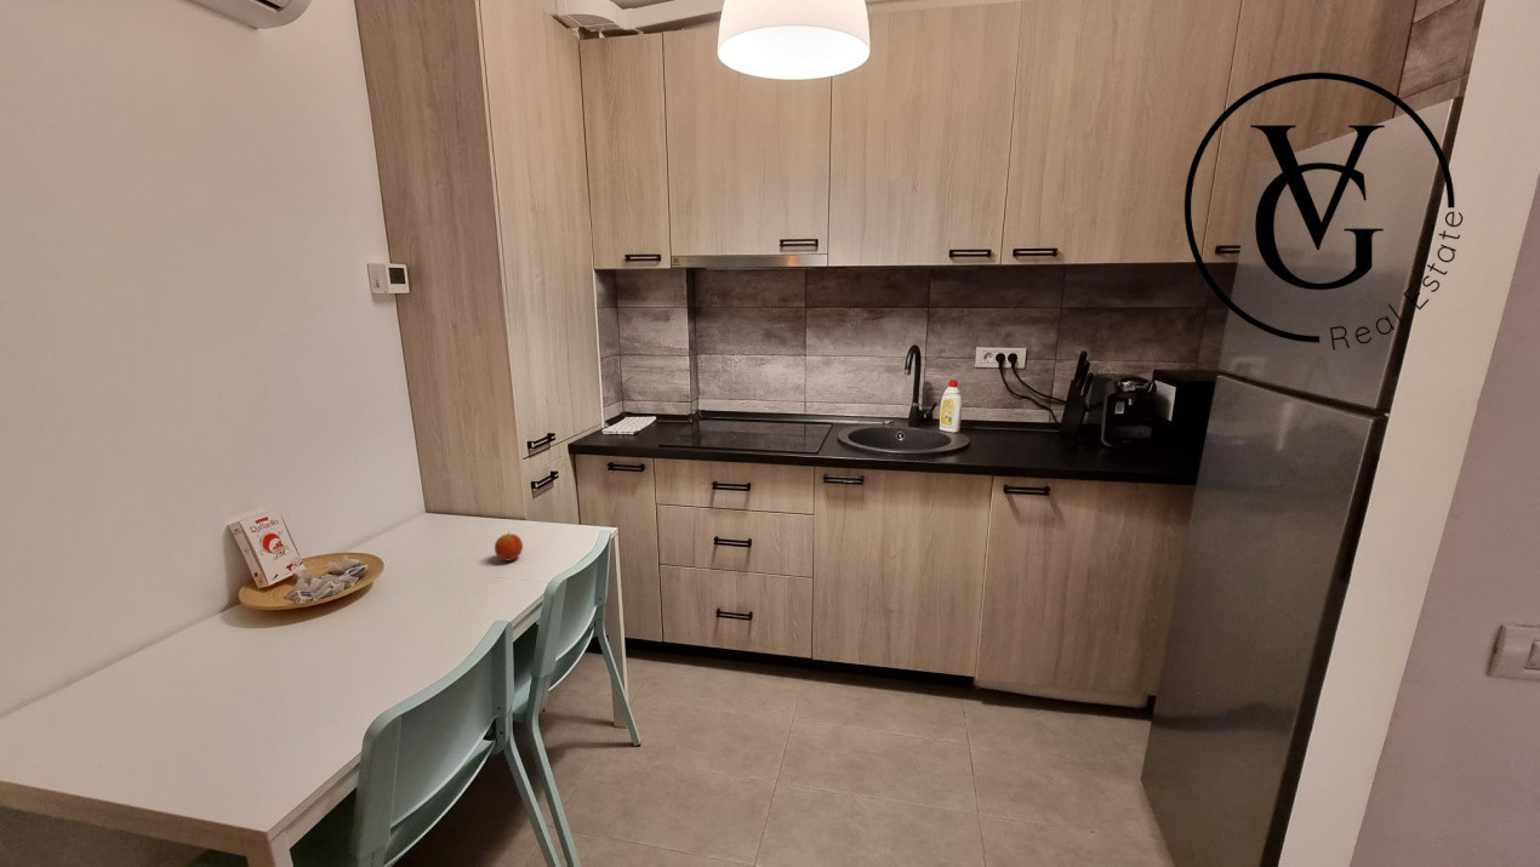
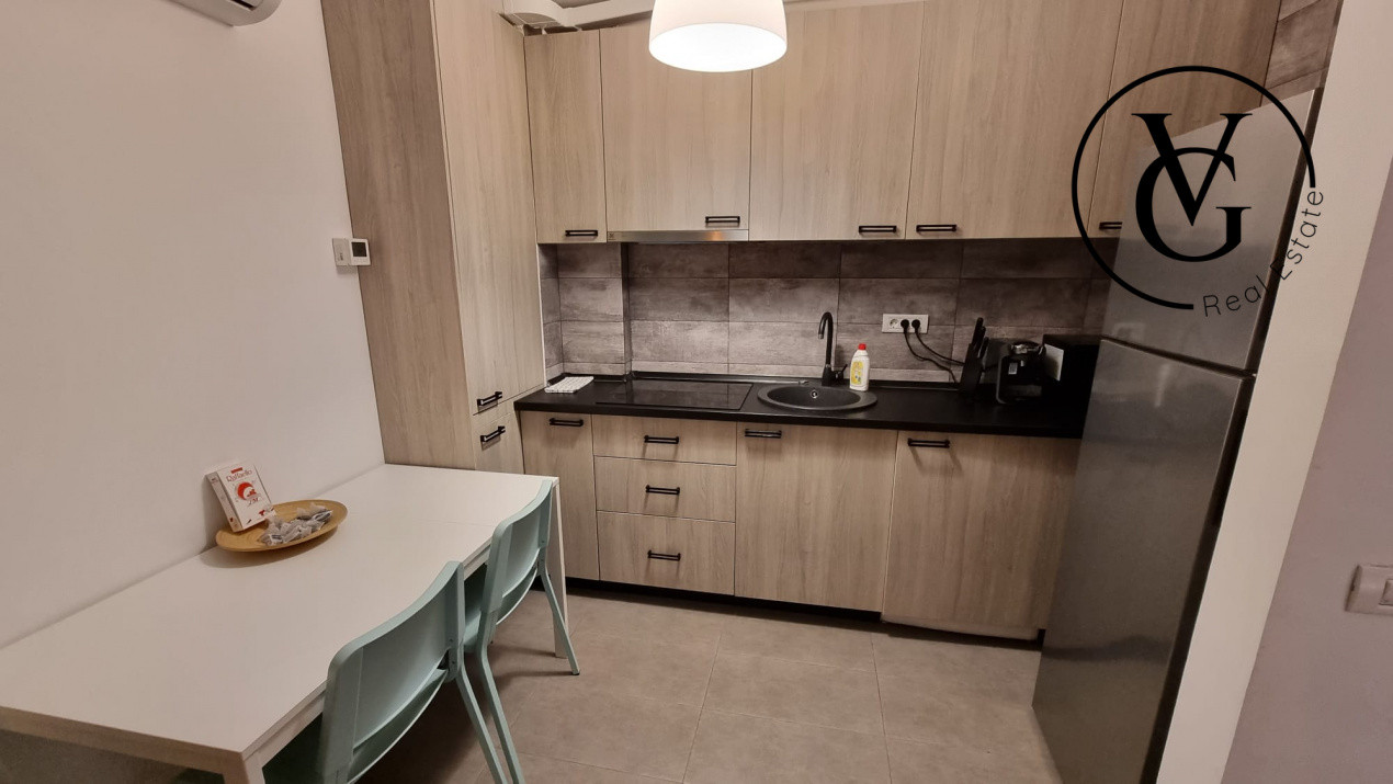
- fruit [494,530,524,563]
